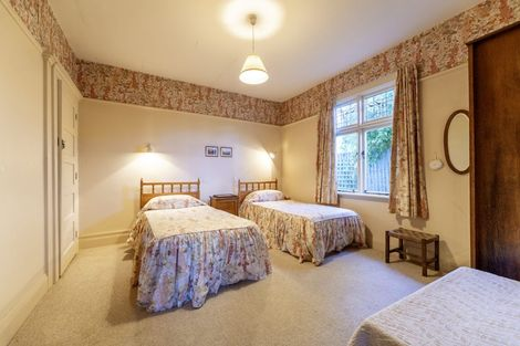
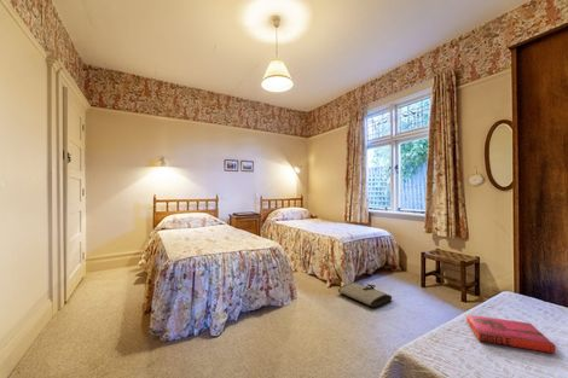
+ tool roll [337,281,393,308]
+ hardback book [465,314,557,354]
